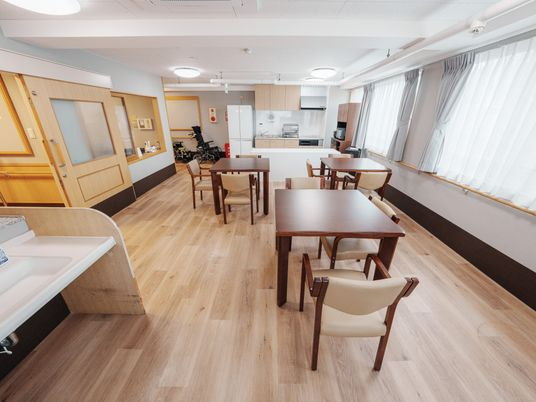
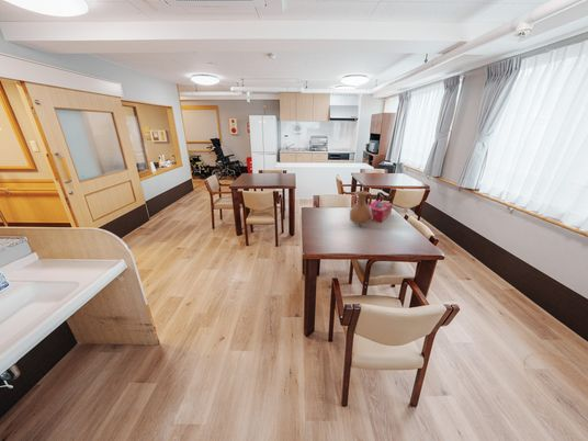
+ vase [349,190,373,226]
+ tissue box [368,200,394,224]
